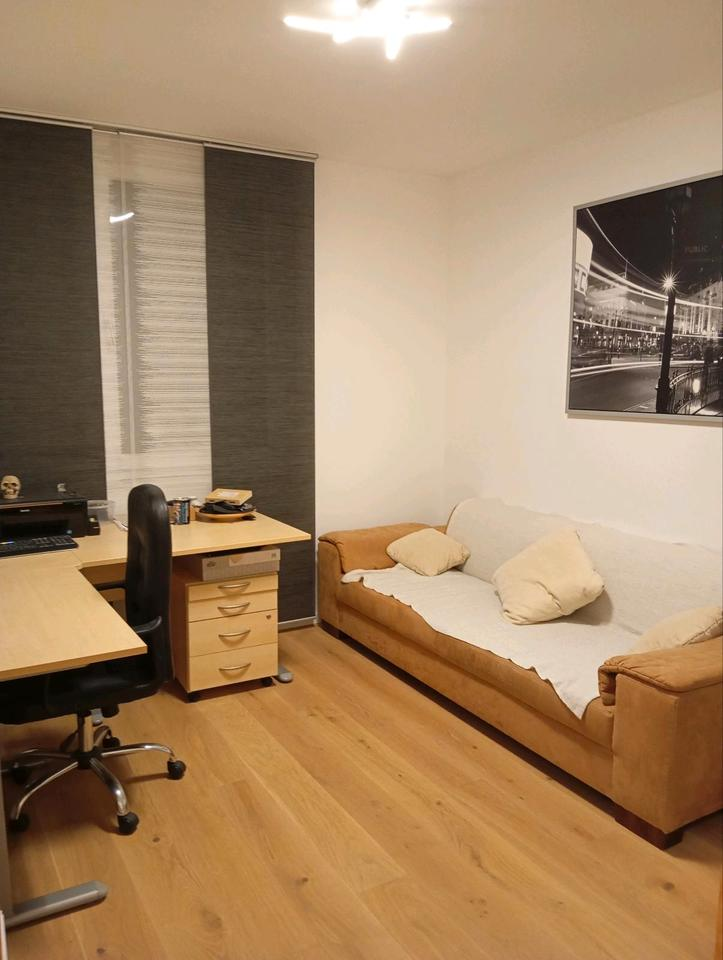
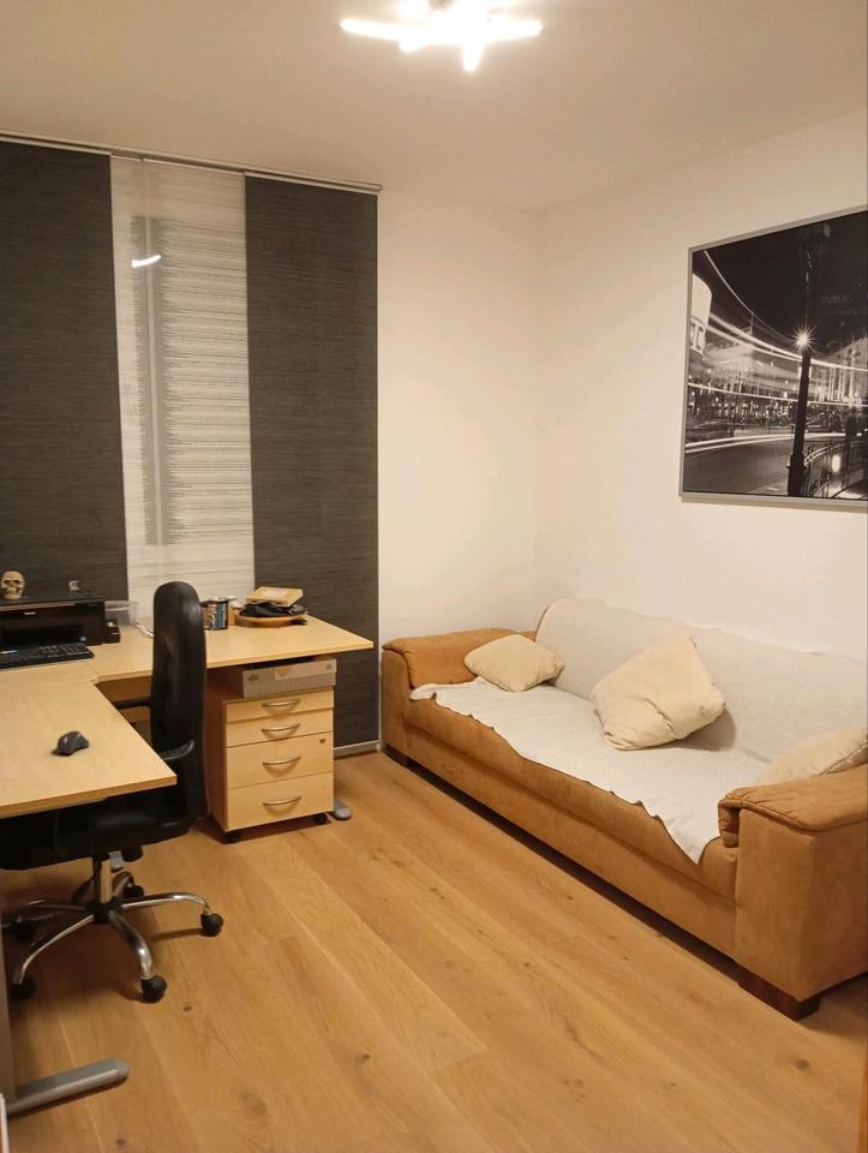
+ computer mouse [55,730,90,755]
